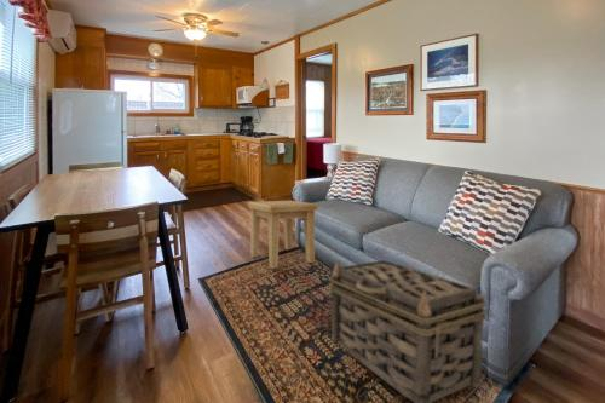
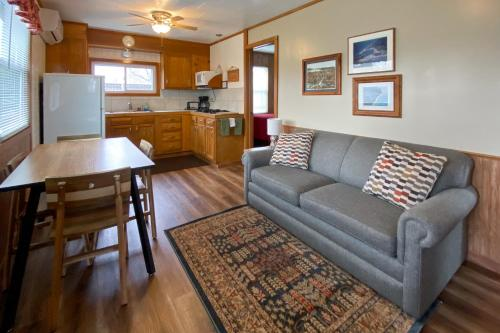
- side table [247,200,319,270]
- basket [327,259,488,403]
